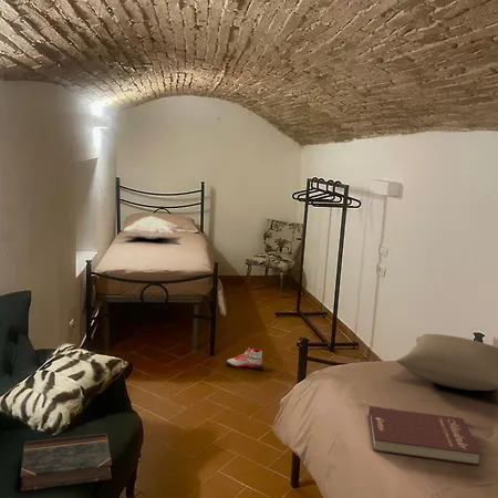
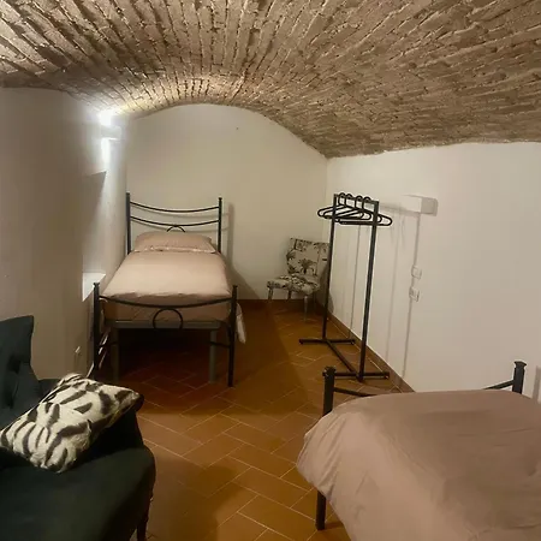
- book [367,406,481,466]
- sneaker [226,346,263,370]
- book [20,433,113,492]
- decorative pillow [123,216,178,241]
- pillow [395,333,498,392]
